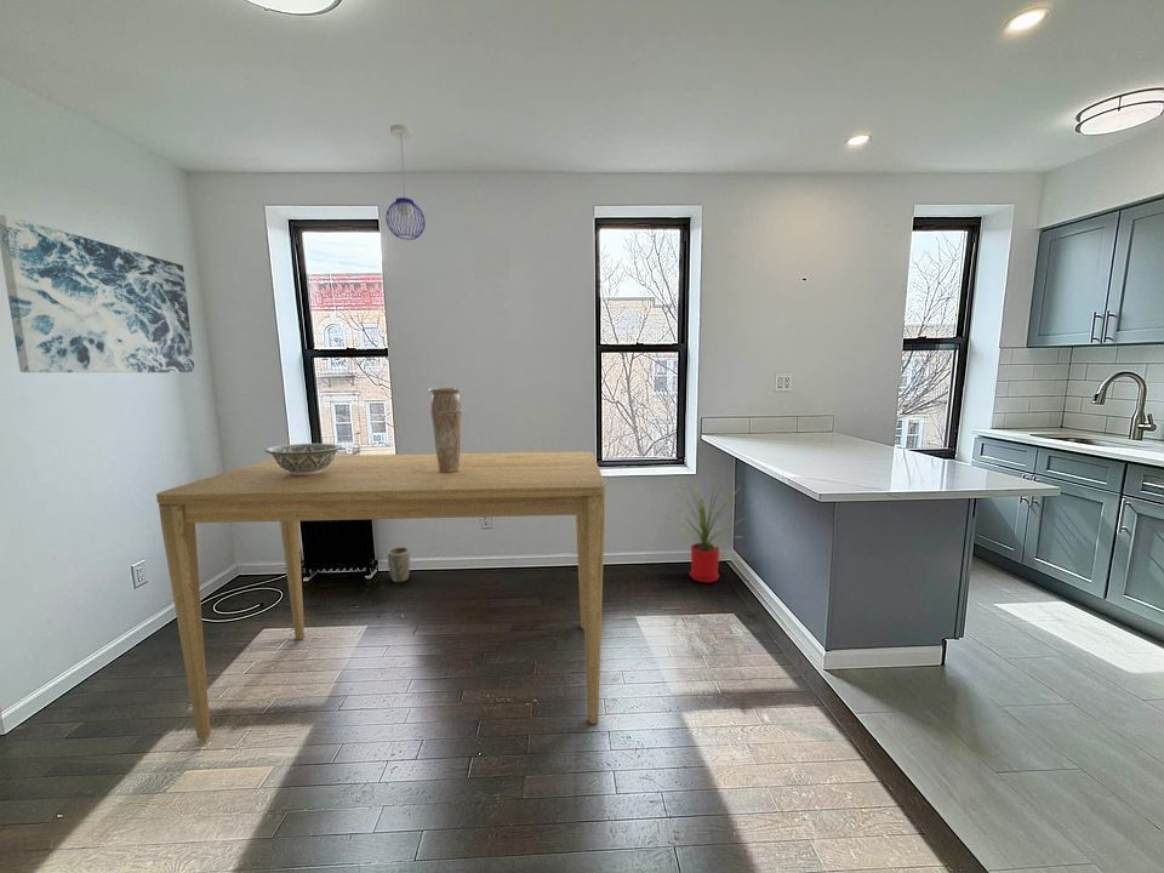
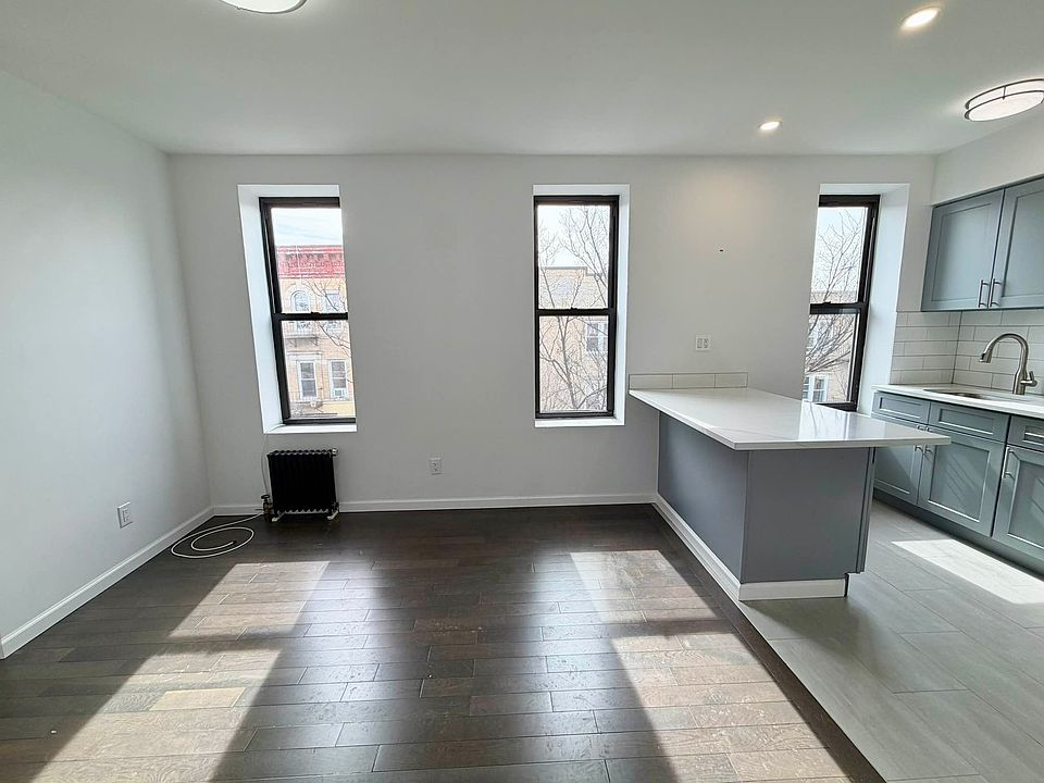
- decorative bowl [264,443,343,475]
- dining table [155,450,606,741]
- house plant [669,474,744,583]
- pendant light [384,124,426,241]
- plant pot [387,546,411,583]
- wall art [0,213,196,373]
- vase [428,387,463,473]
